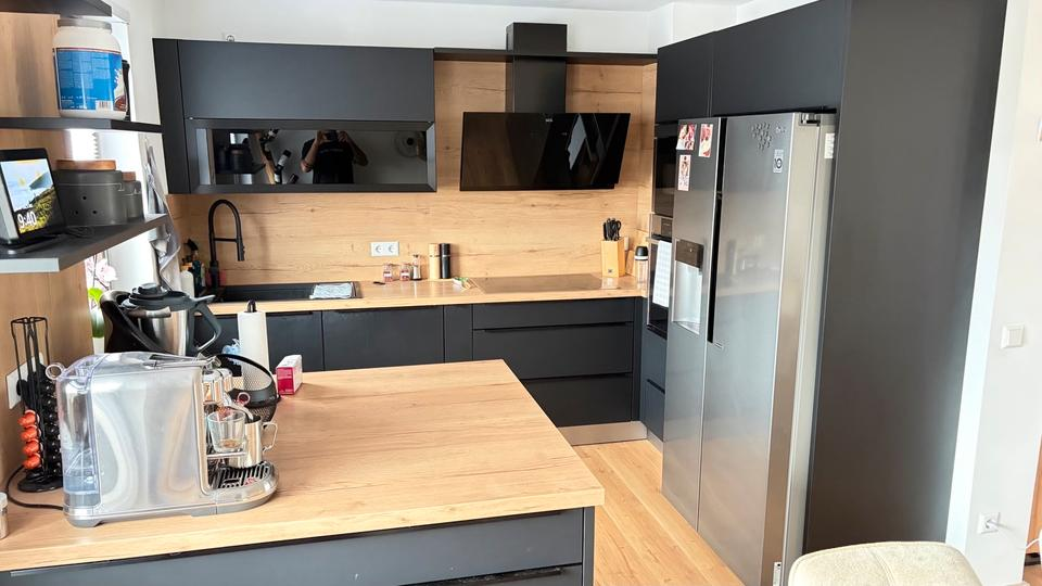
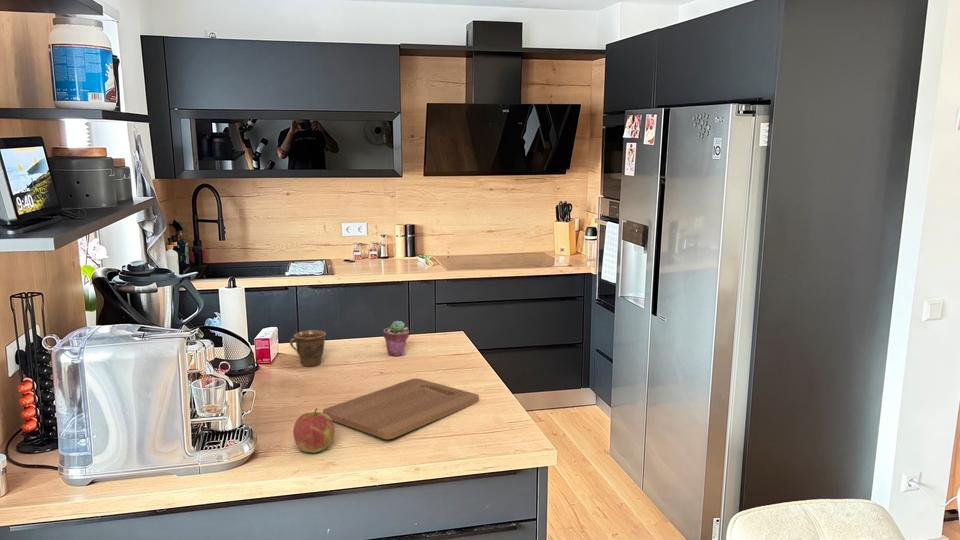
+ potted succulent [382,320,410,357]
+ mug [289,329,327,367]
+ cutting board [322,377,480,440]
+ apple [292,407,336,454]
